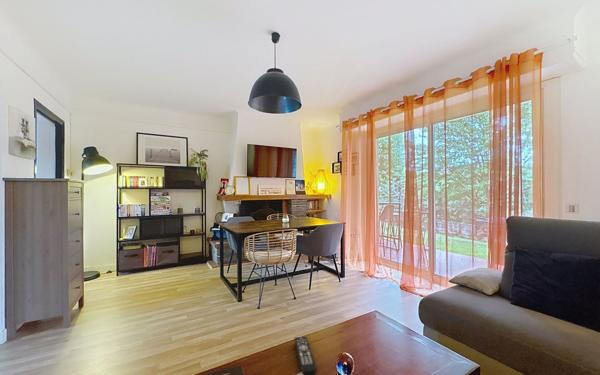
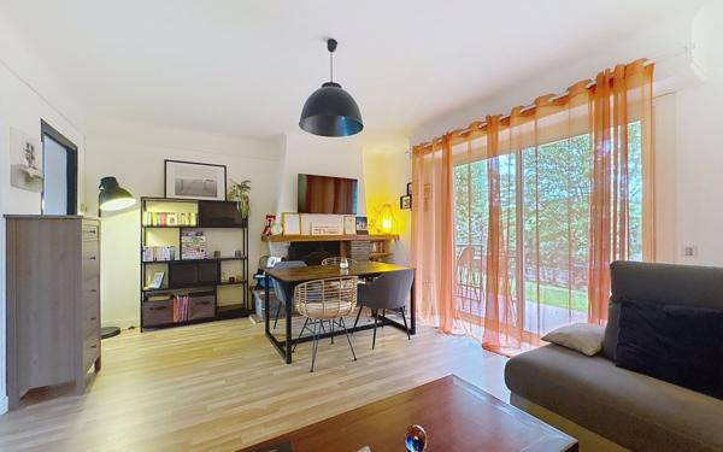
- remote control [293,336,318,375]
